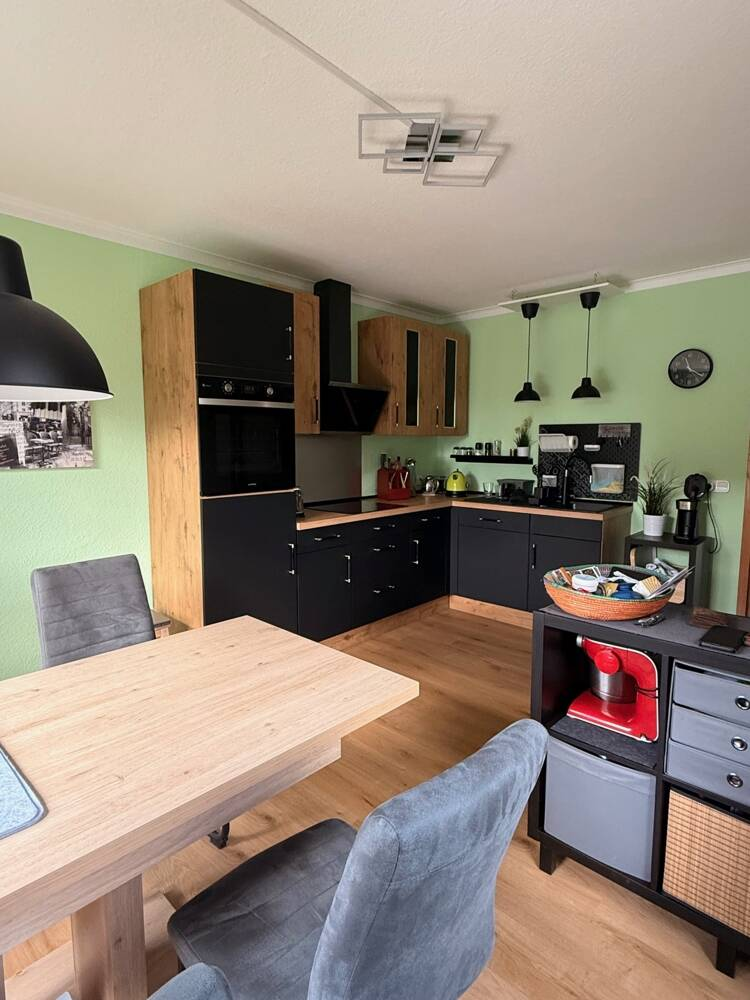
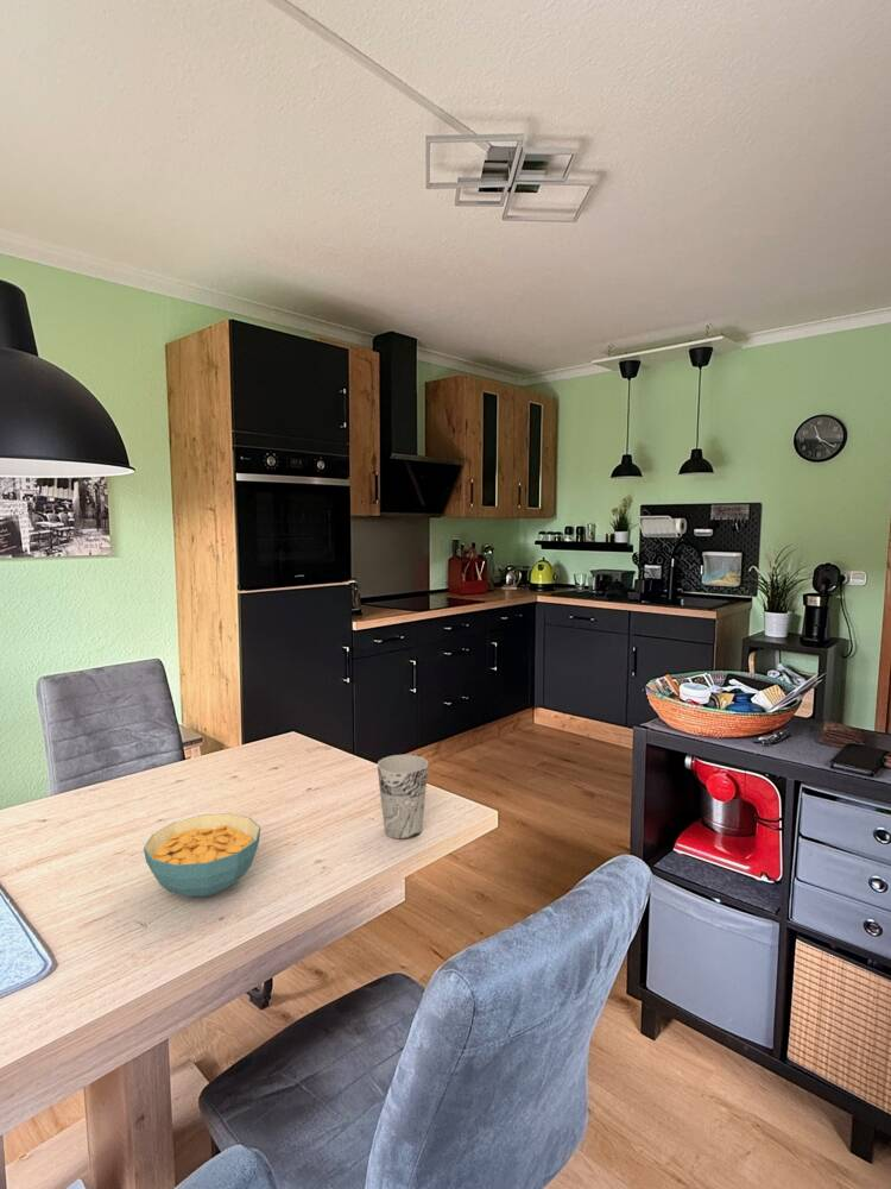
+ cup [377,754,430,841]
+ cereal bowl [143,812,261,899]
